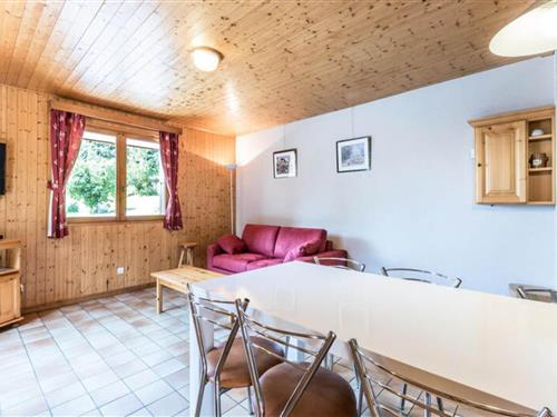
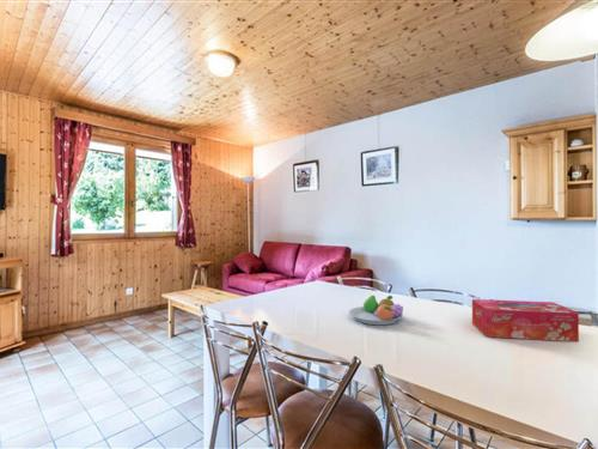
+ fruit bowl [348,295,404,326]
+ tissue box [471,298,580,342]
